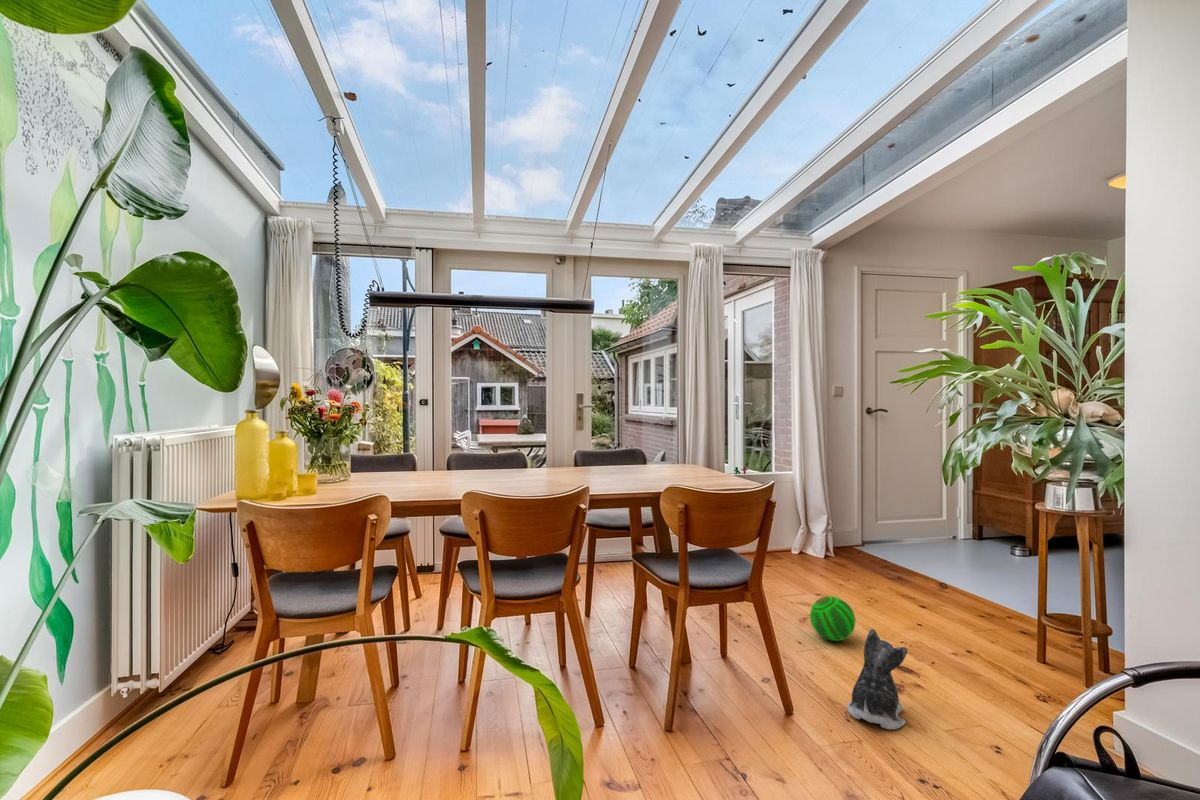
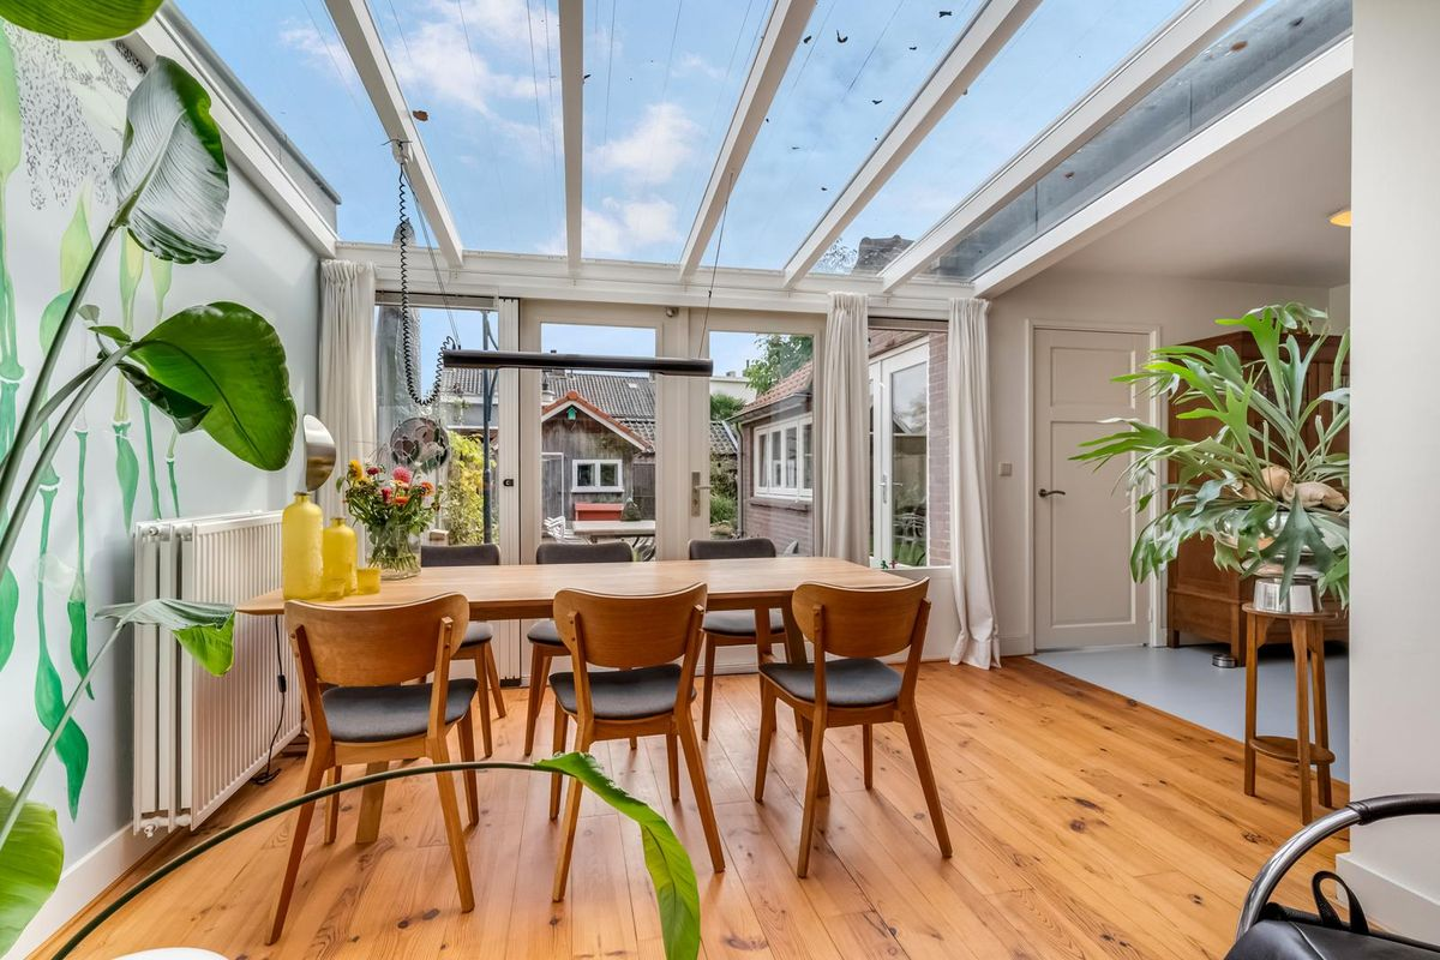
- plush toy [846,628,908,731]
- ball [809,595,856,642]
